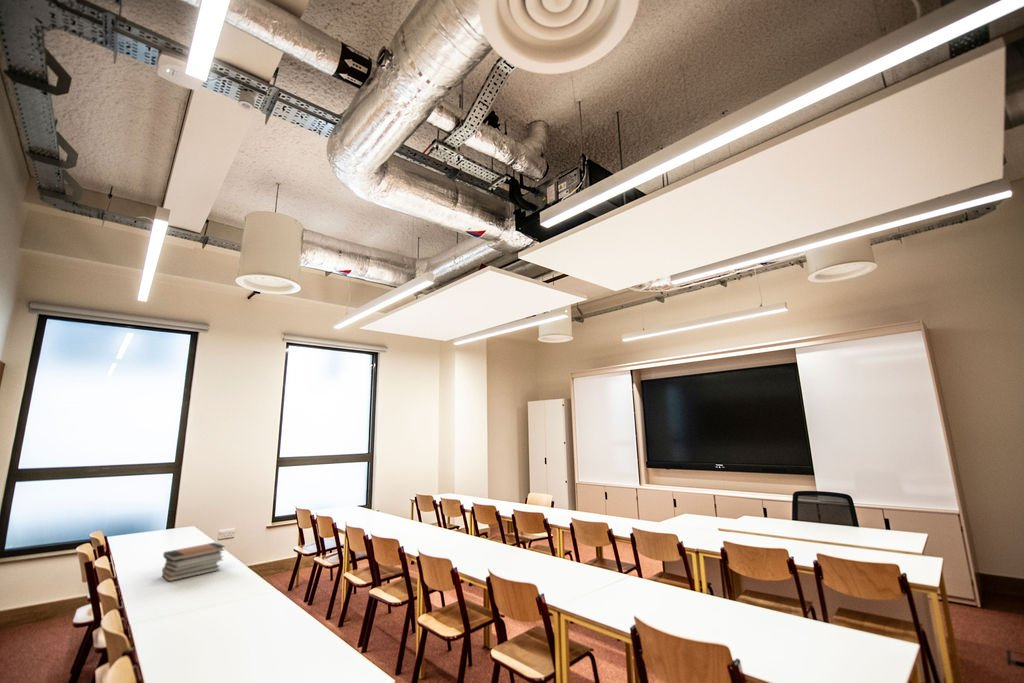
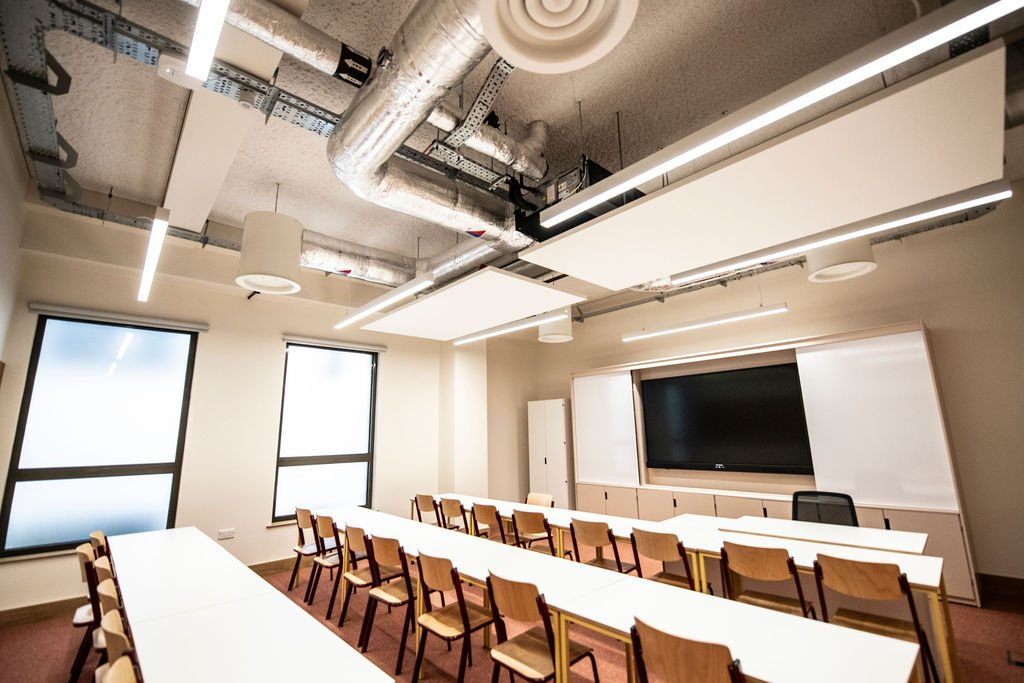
- book stack [161,541,226,583]
